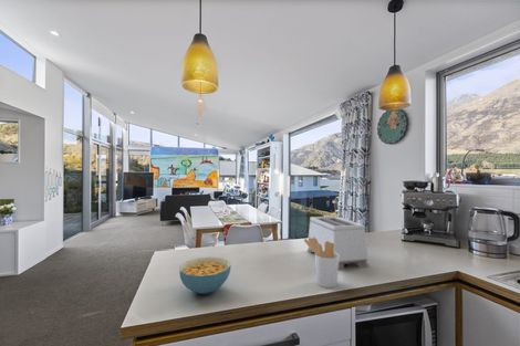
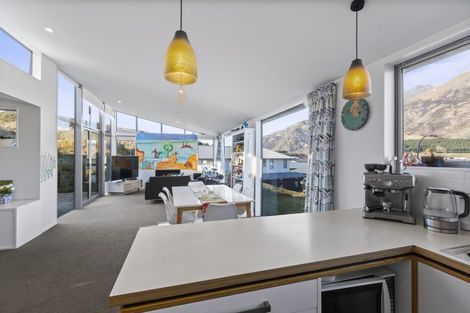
- utensil holder [303,238,339,289]
- cereal bowl [178,256,232,295]
- toaster [306,216,370,270]
